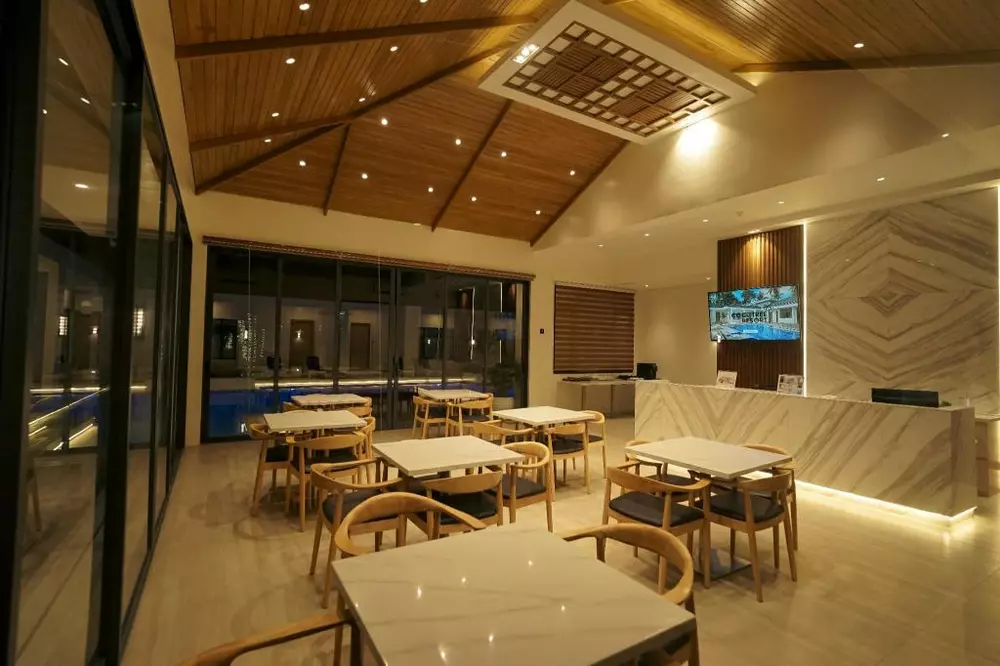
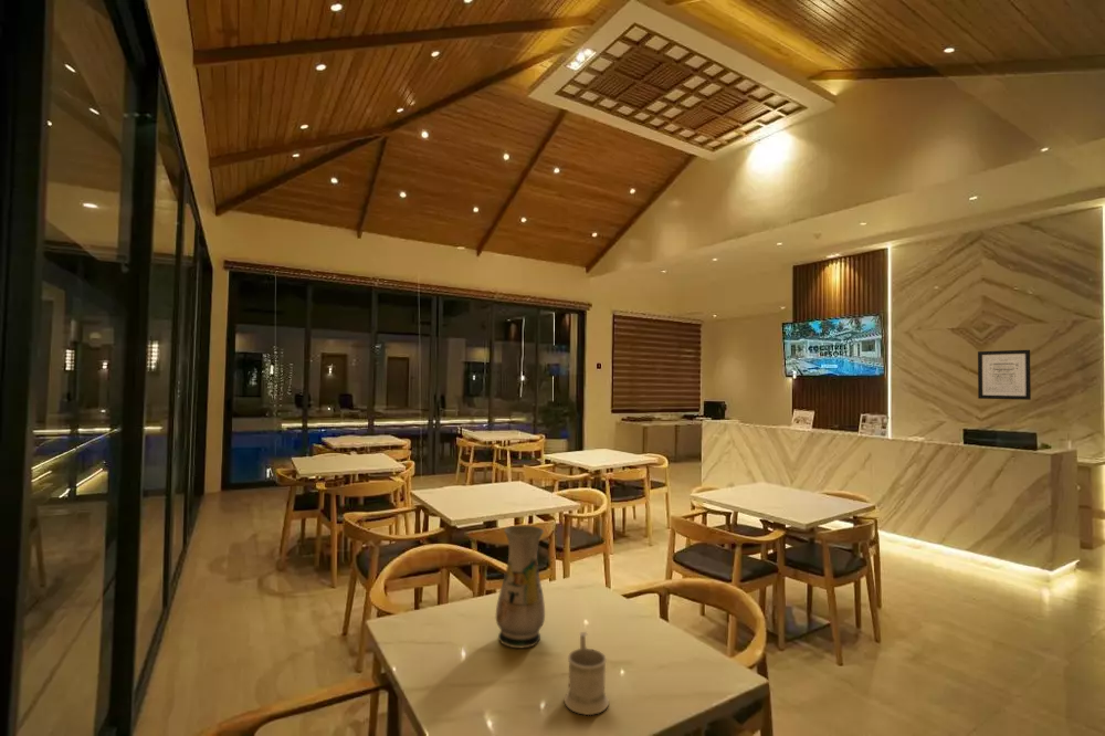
+ wall art [977,349,1032,401]
+ mug [564,631,610,716]
+ vase [495,525,546,649]
